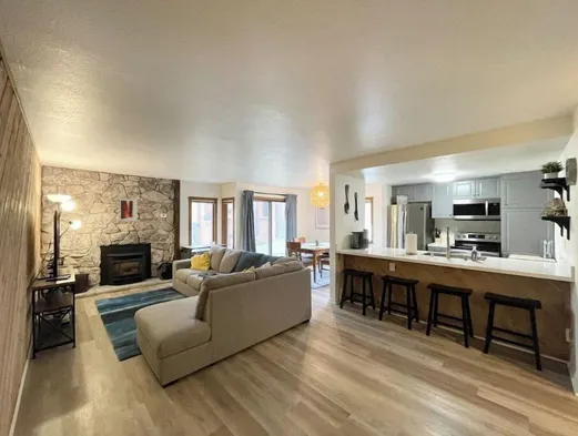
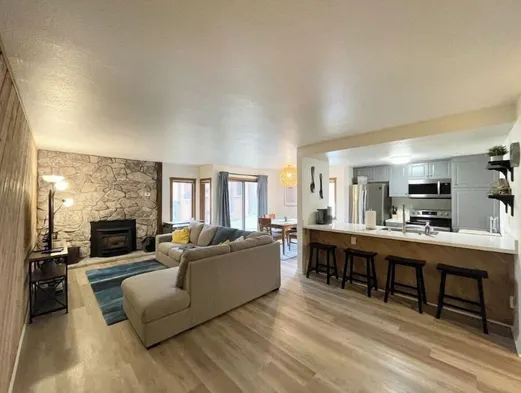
- wall art [119,197,139,223]
